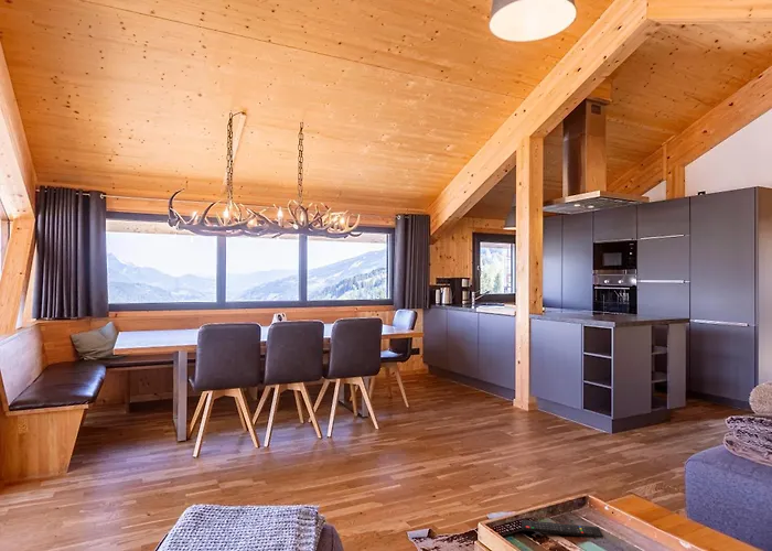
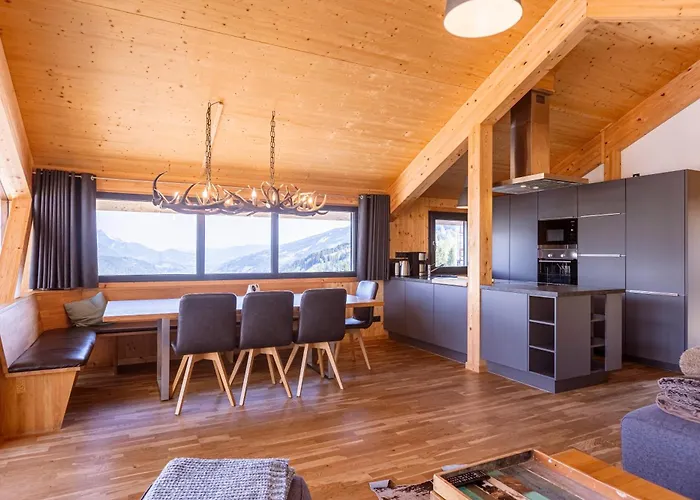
- remote control [521,519,604,539]
